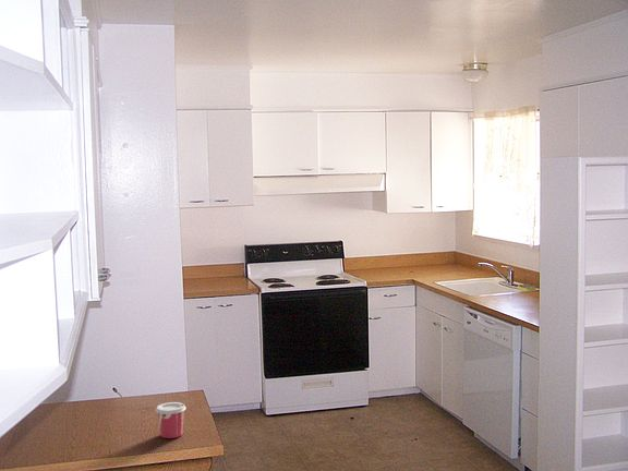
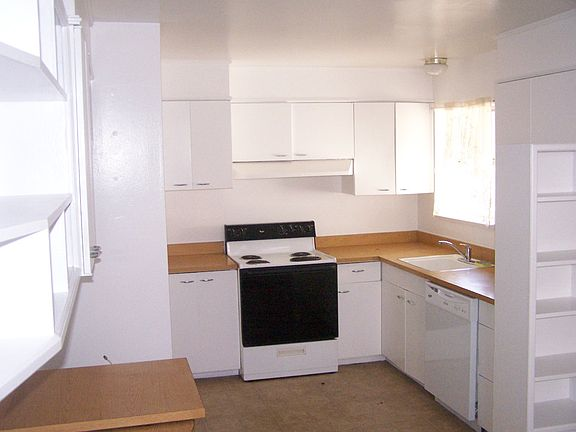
- cup [155,401,188,439]
